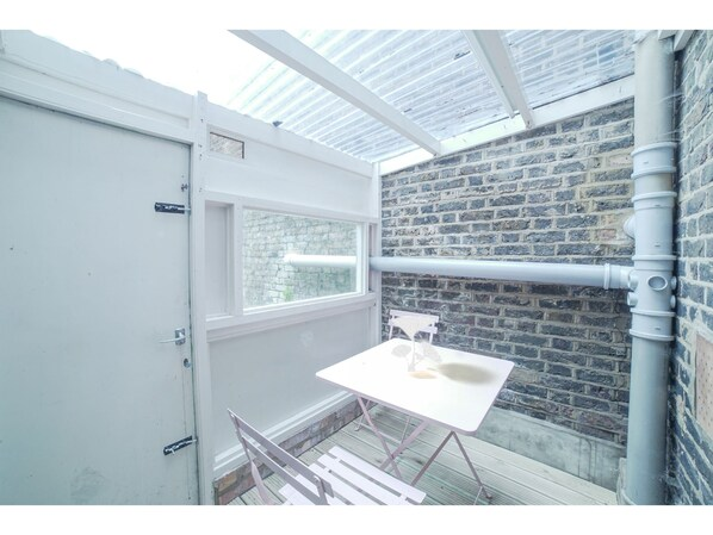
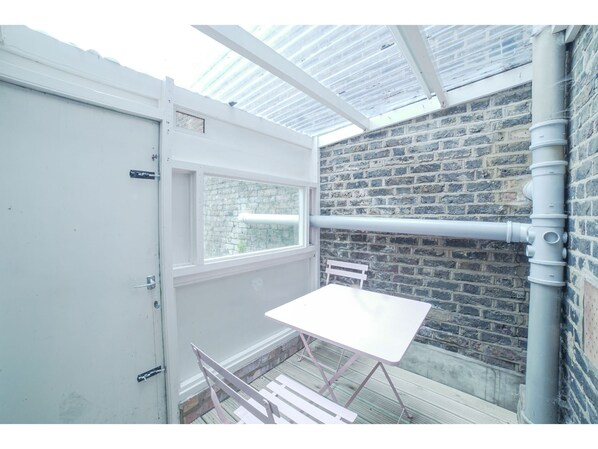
- plant [390,315,444,374]
